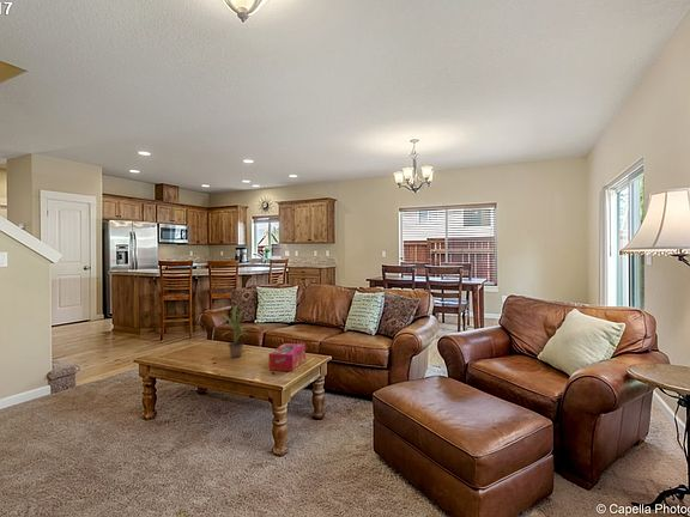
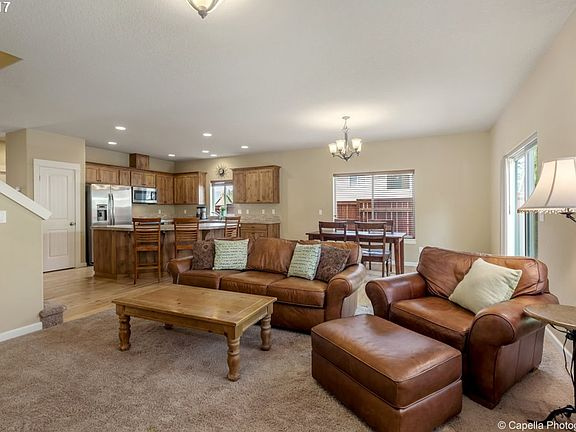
- potted plant [213,304,249,359]
- tissue box [267,342,307,372]
